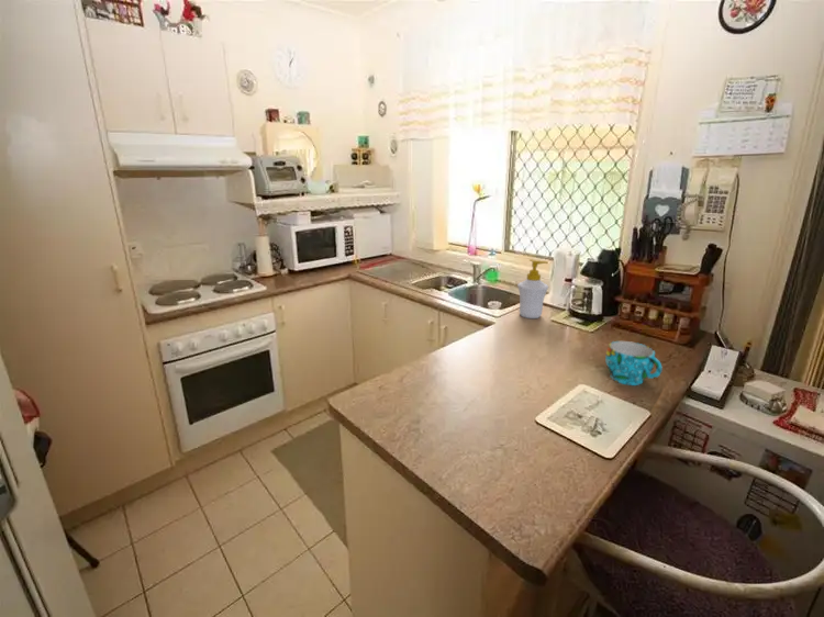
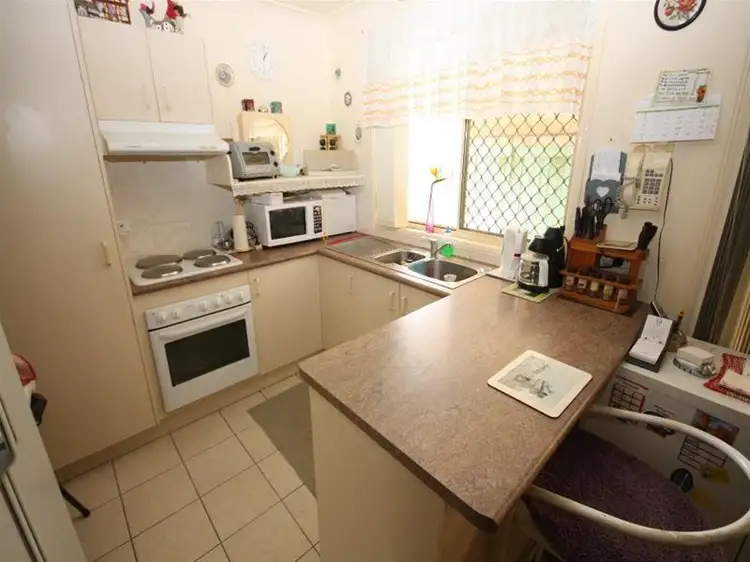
- soap bottle [516,258,549,319]
- cup [604,340,664,386]
